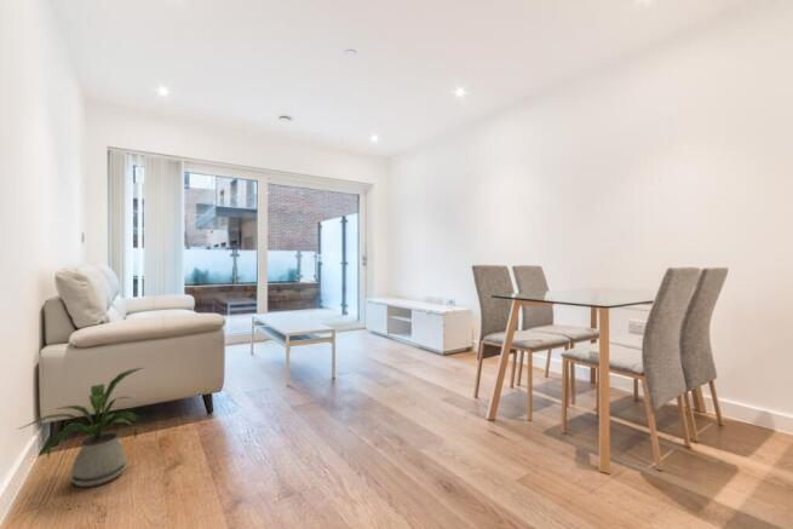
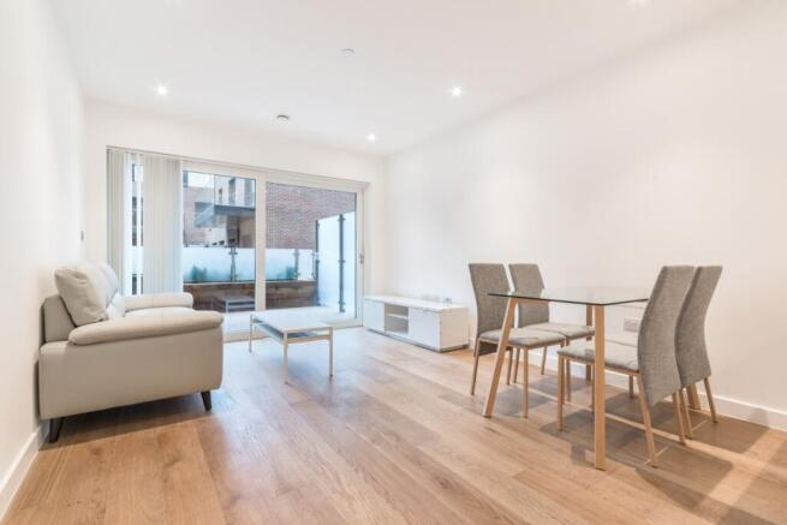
- house plant [16,367,143,488]
